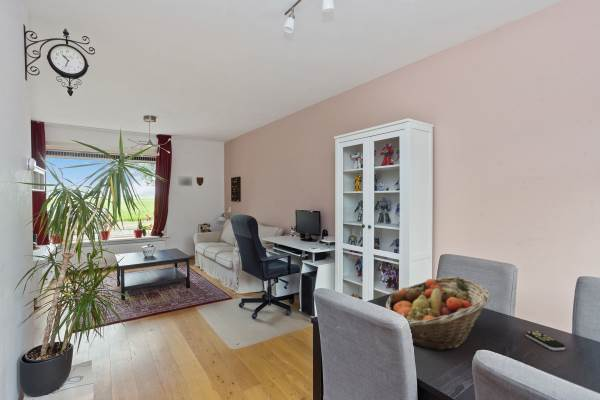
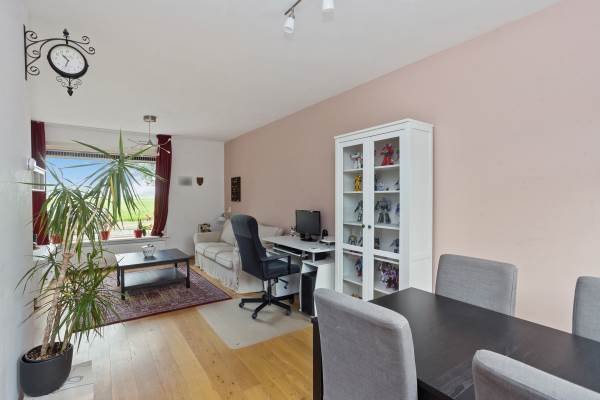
- fruit basket [385,276,491,352]
- remote control [525,330,566,351]
